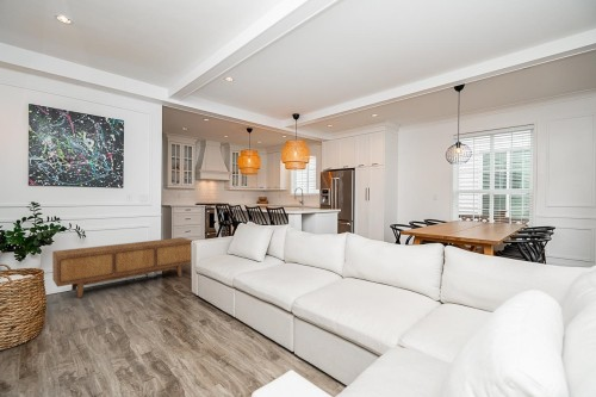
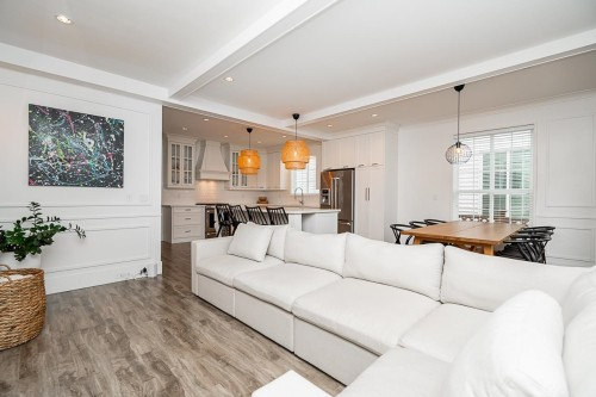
- sideboard [51,236,193,299]
